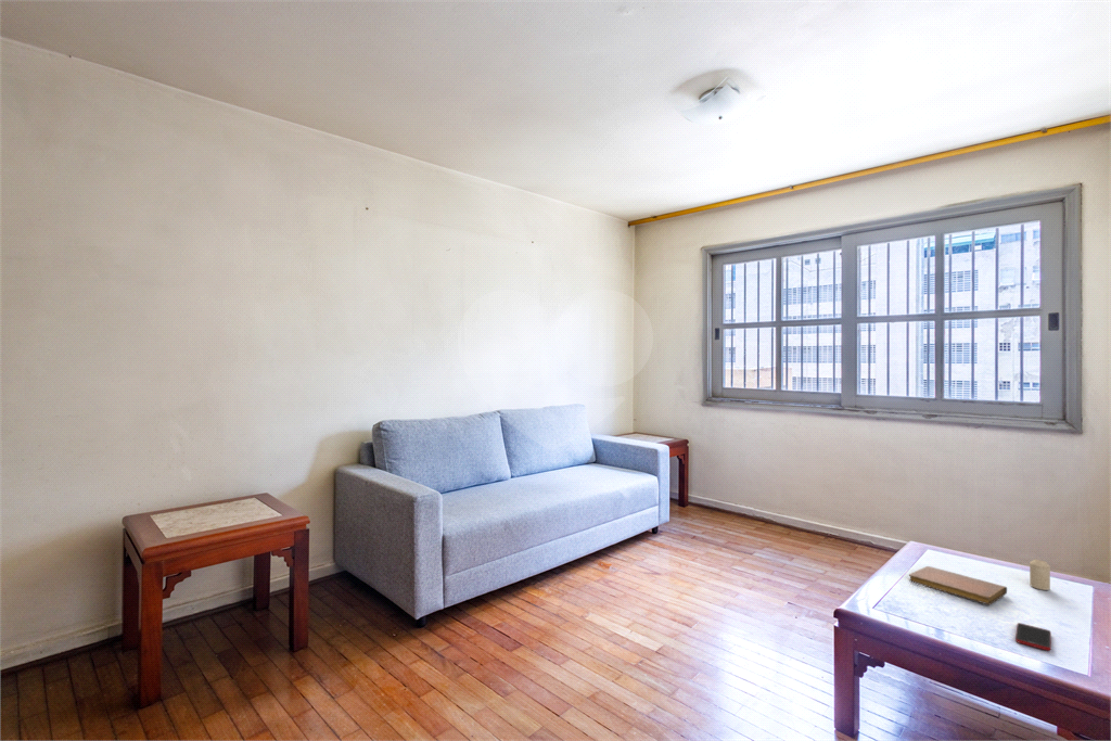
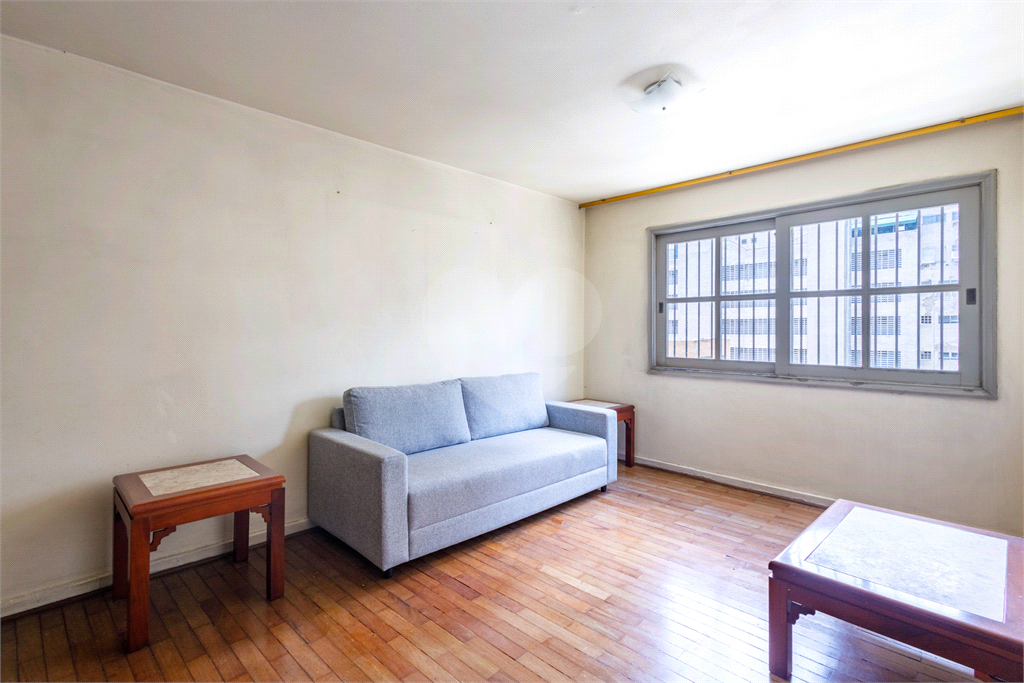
- cell phone [1014,622,1052,652]
- notebook [908,565,1008,606]
- candle [1029,558,1051,591]
